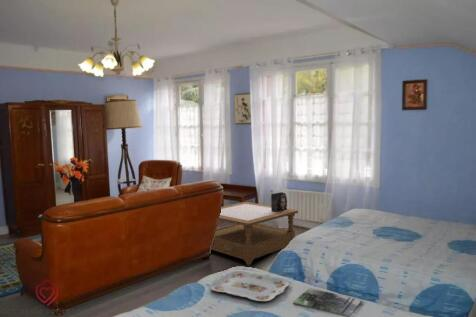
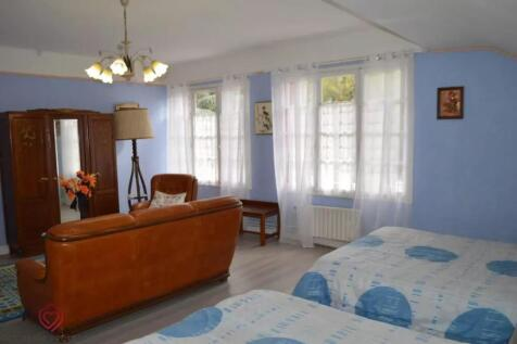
- magazine [292,287,363,317]
- coffee table [210,201,299,267]
- serving tray [209,270,290,302]
- portrait [270,191,288,212]
